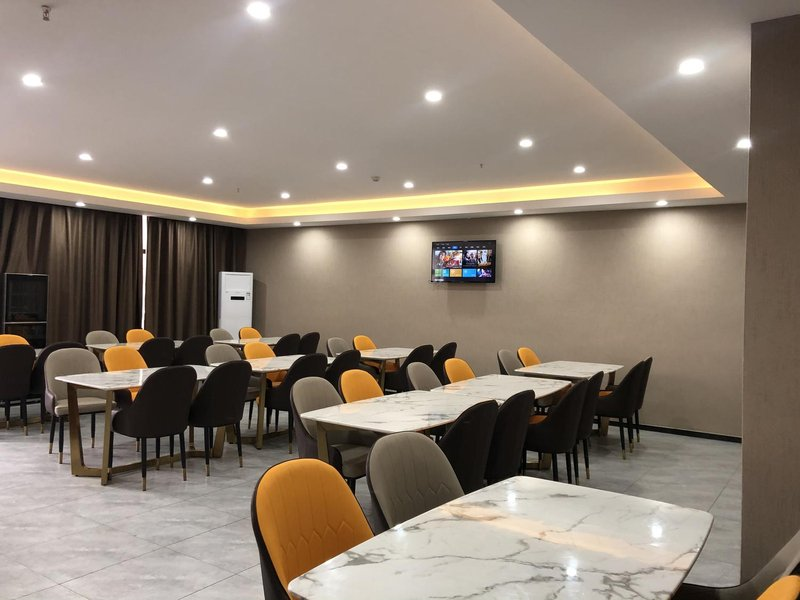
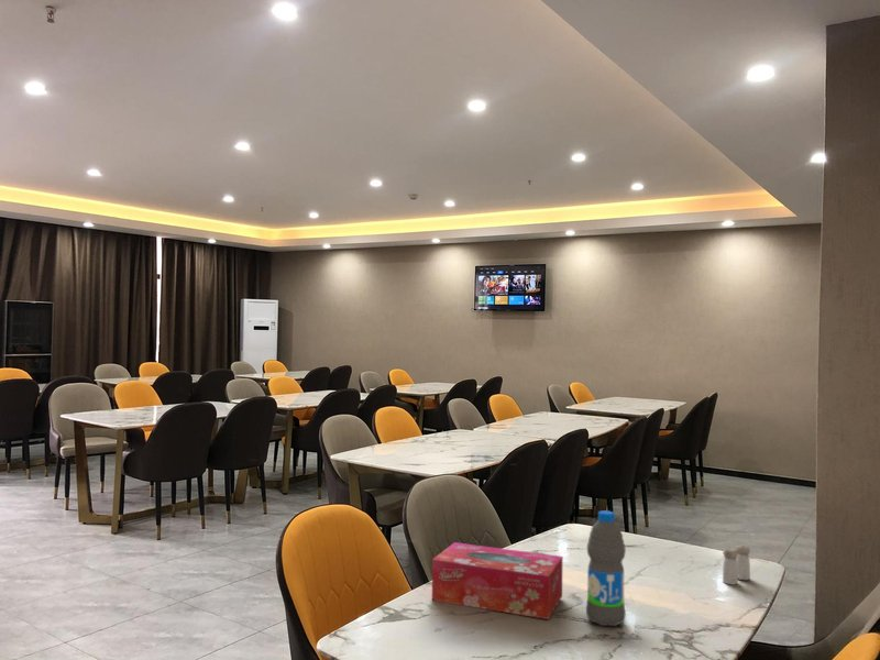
+ water bottle [585,509,627,627]
+ tissue box [431,541,563,620]
+ salt and pepper shaker [722,543,751,585]
